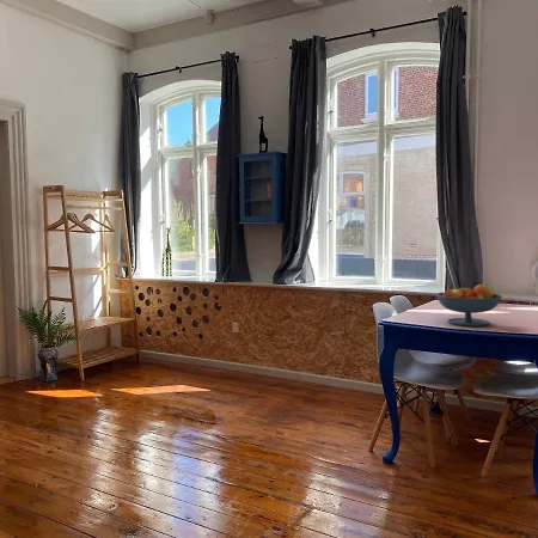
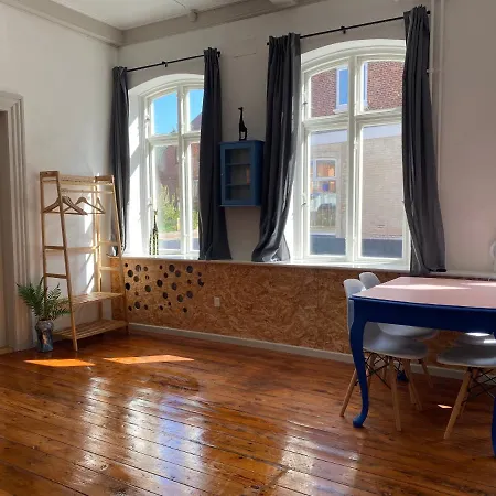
- fruit bowl [435,283,503,328]
